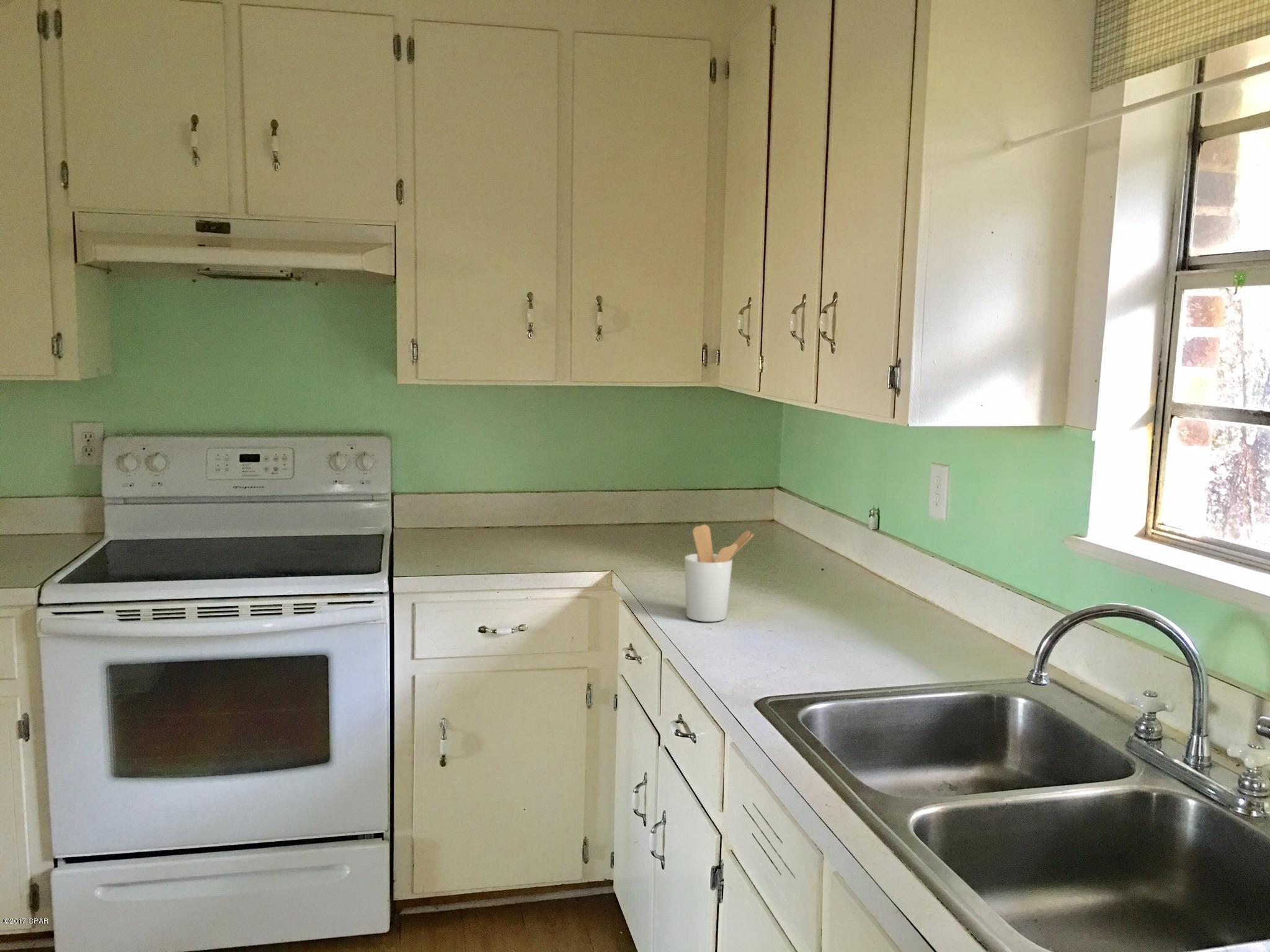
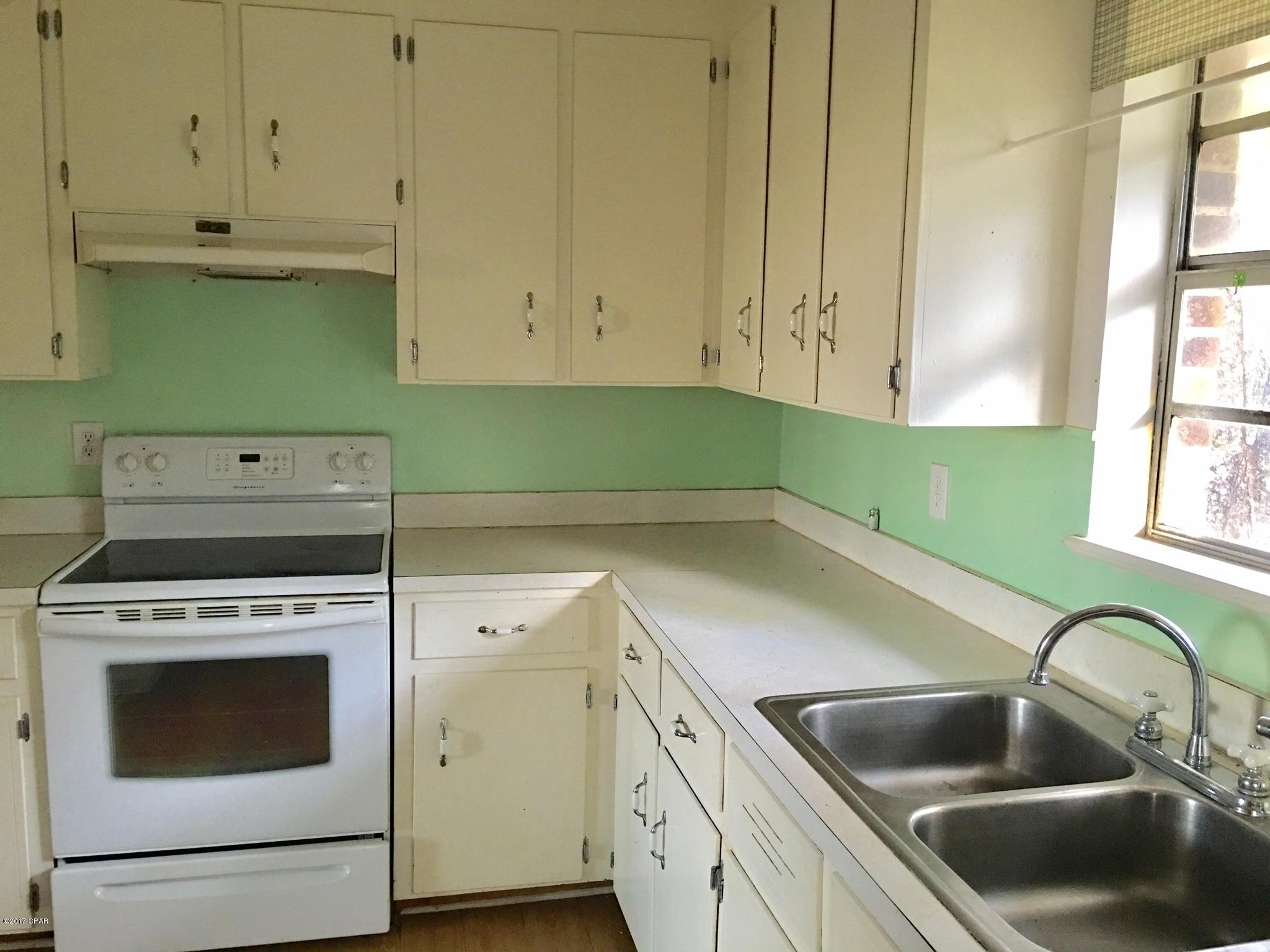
- utensil holder [684,524,755,622]
